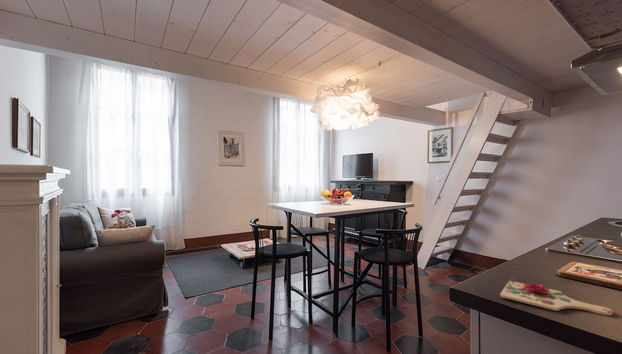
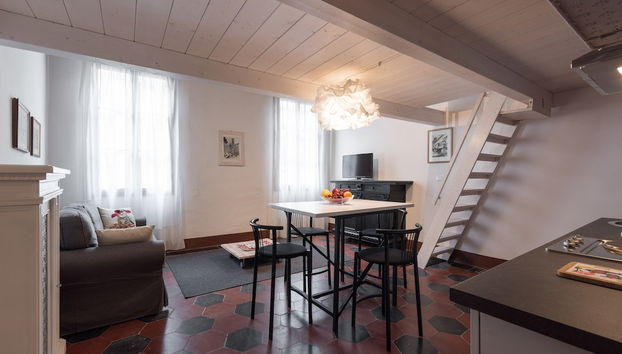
- cutting board [499,277,614,316]
